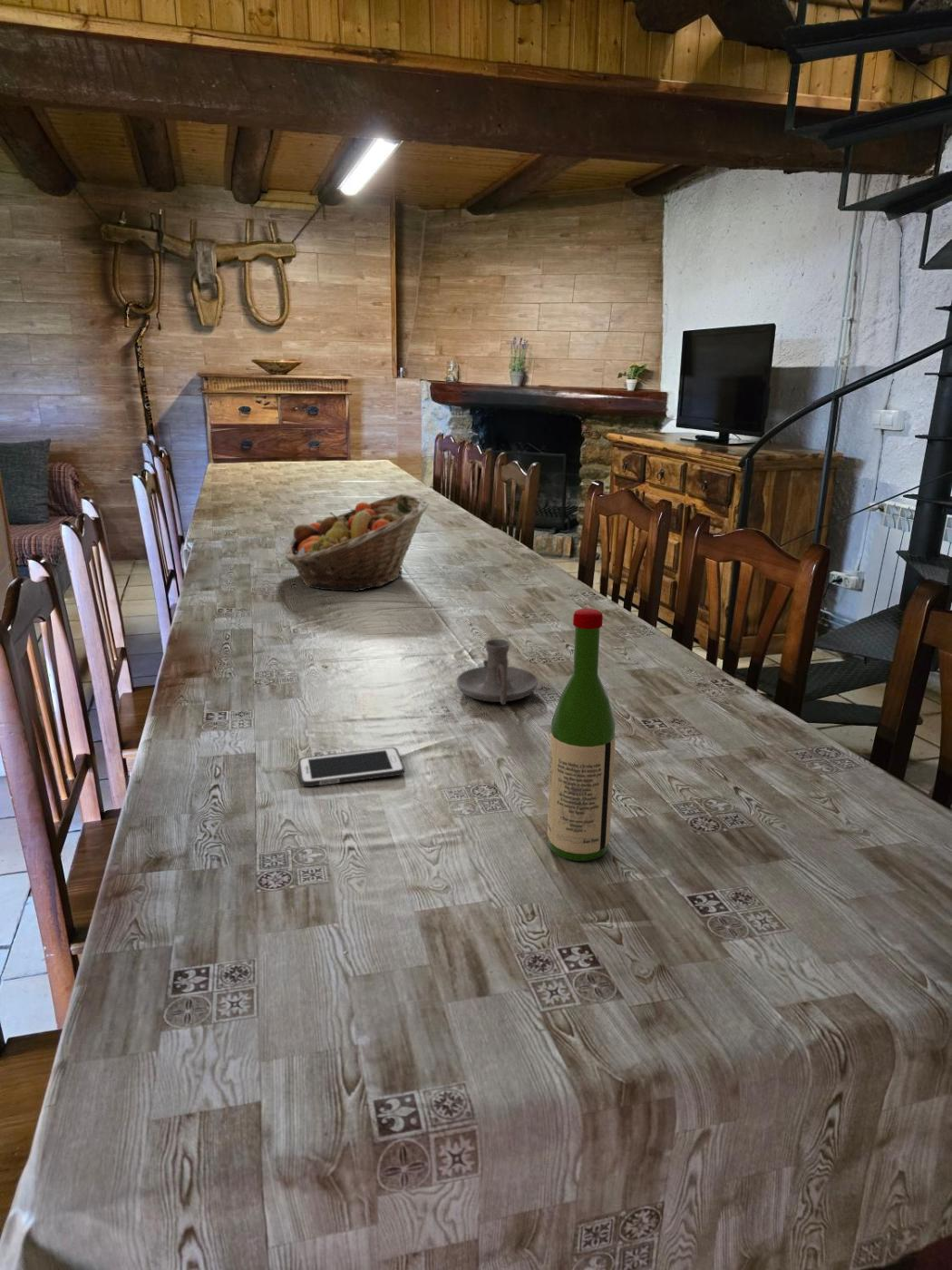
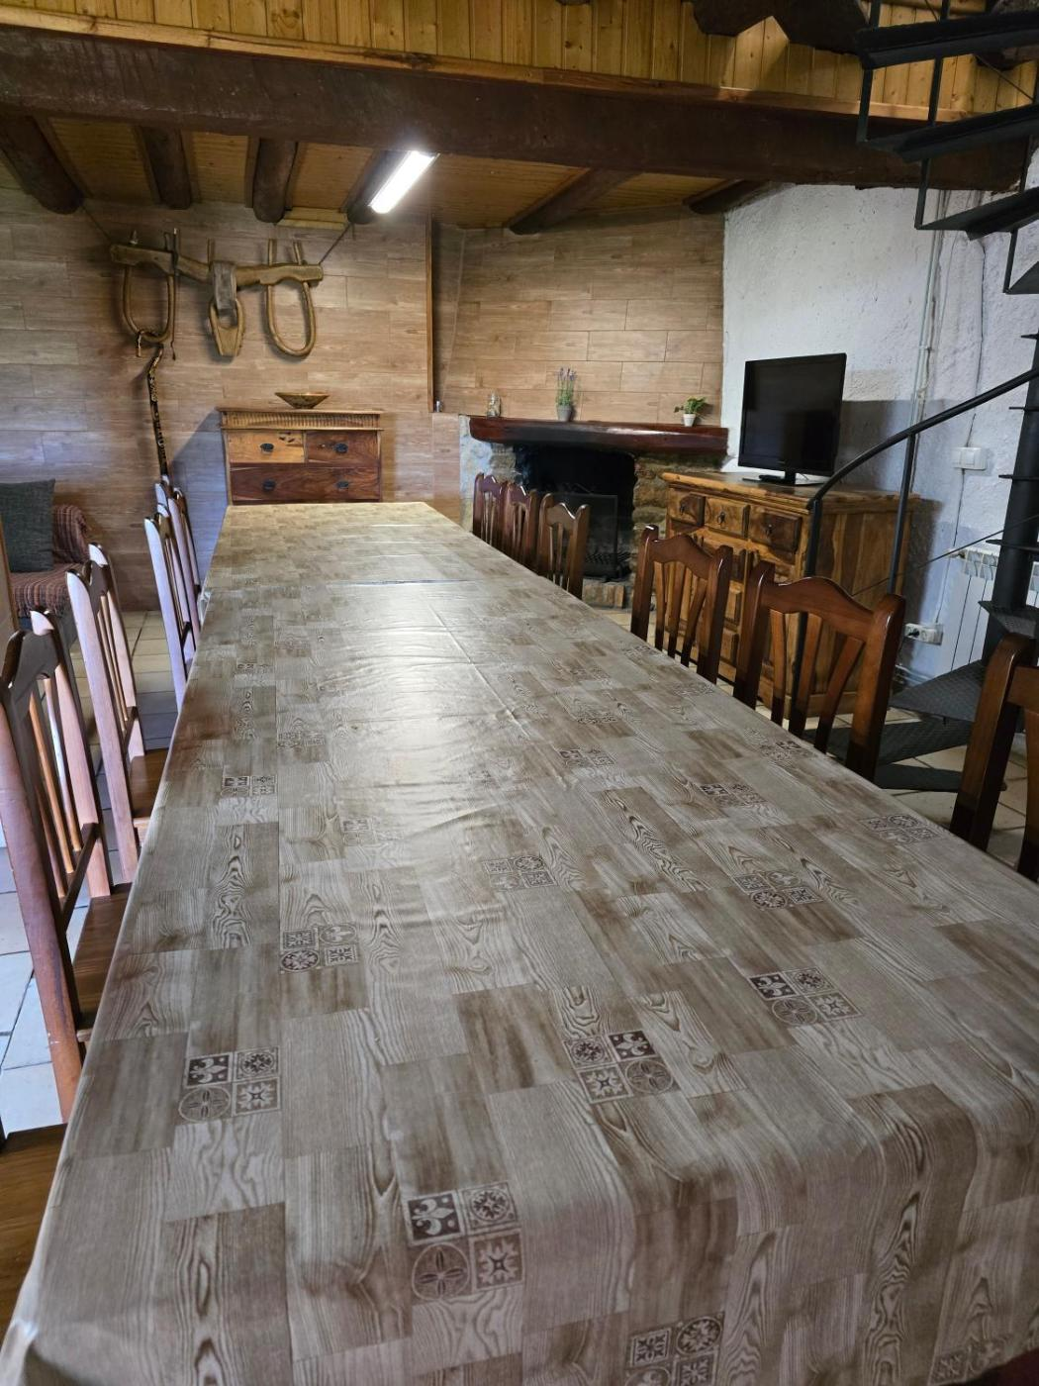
- wine bottle [547,608,617,862]
- fruit basket [285,493,430,592]
- cell phone [297,747,406,787]
- candle holder [456,638,539,706]
